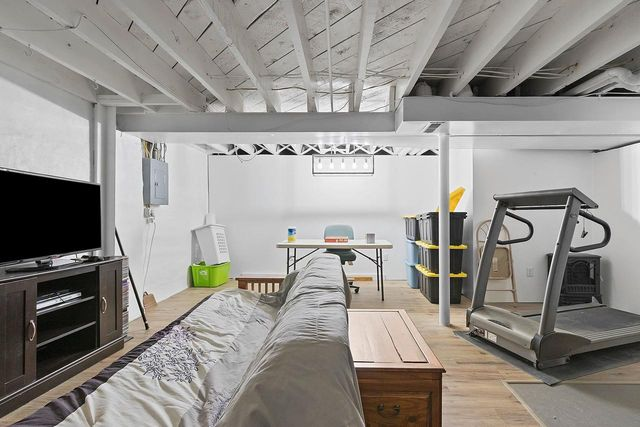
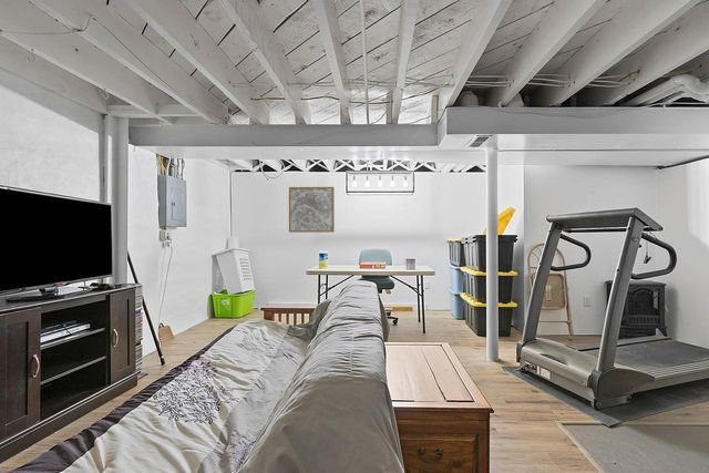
+ wall art [288,186,336,234]
